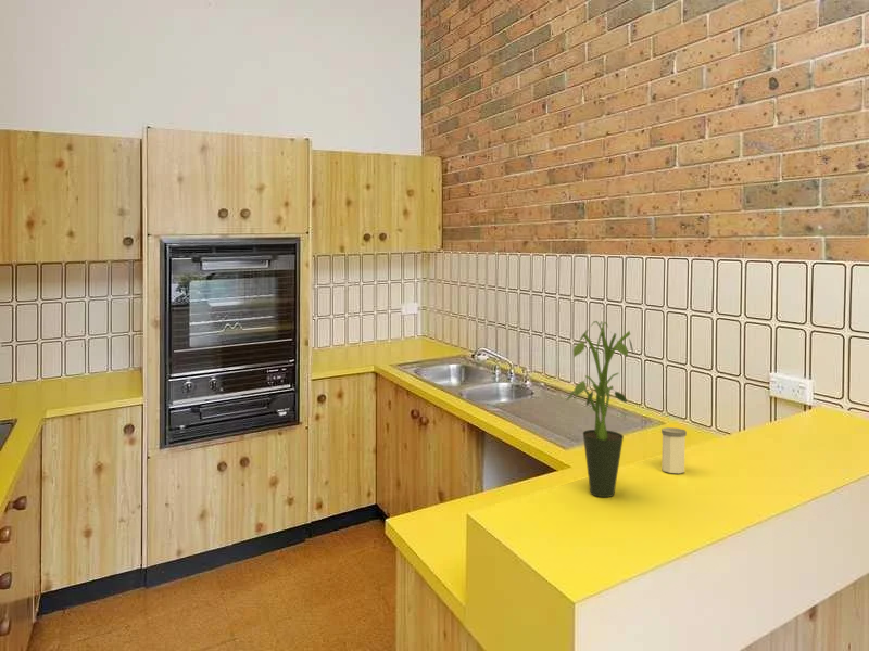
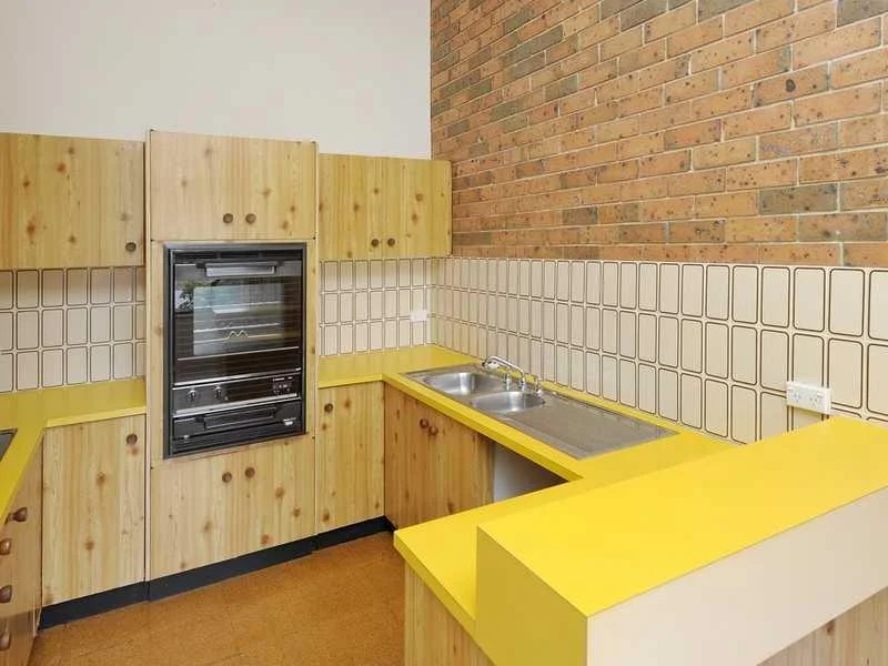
- potted plant [565,320,634,498]
- salt shaker [660,426,688,474]
